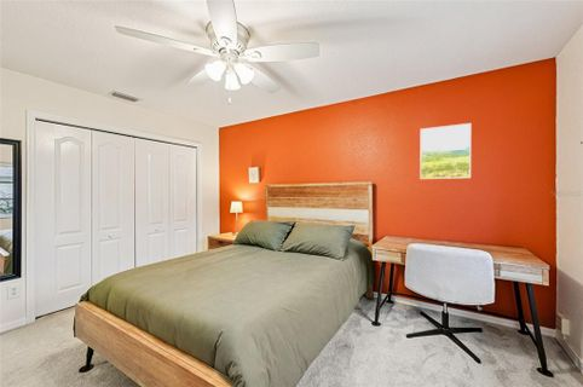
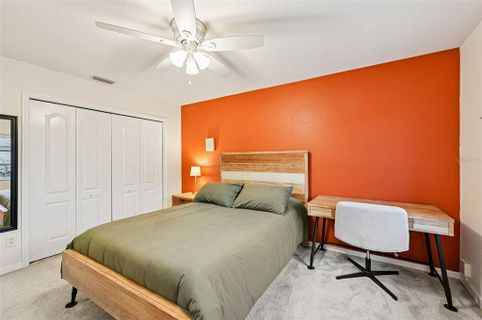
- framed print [419,122,472,180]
